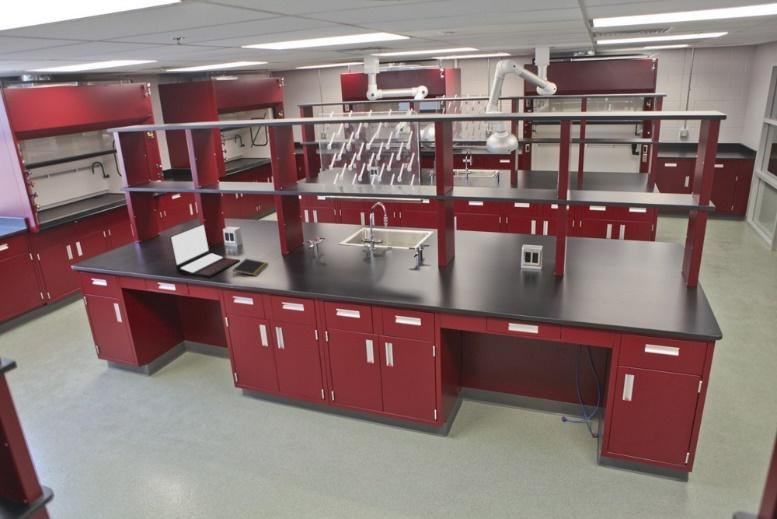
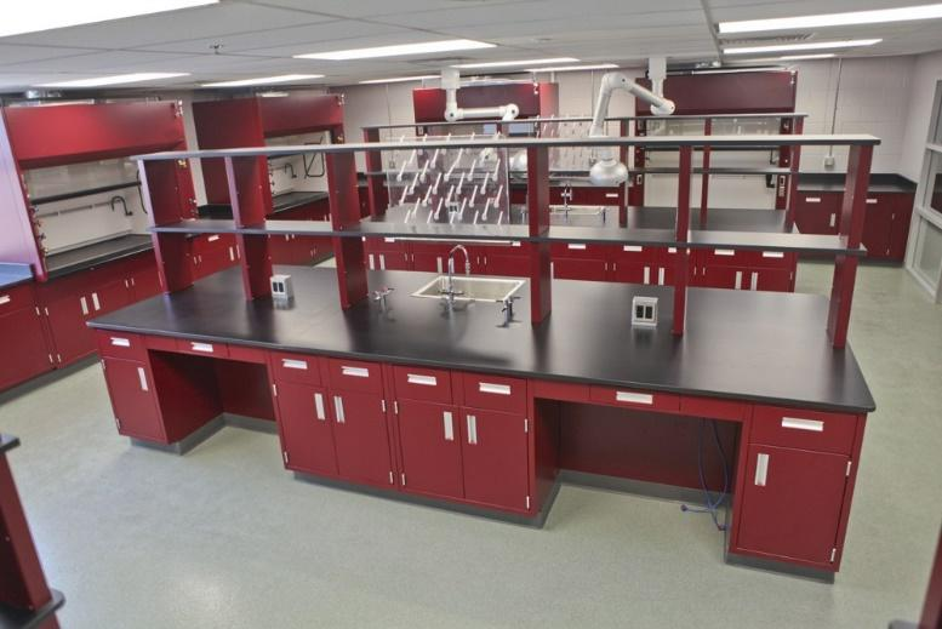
- laptop [169,223,241,278]
- notepad [232,258,269,277]
